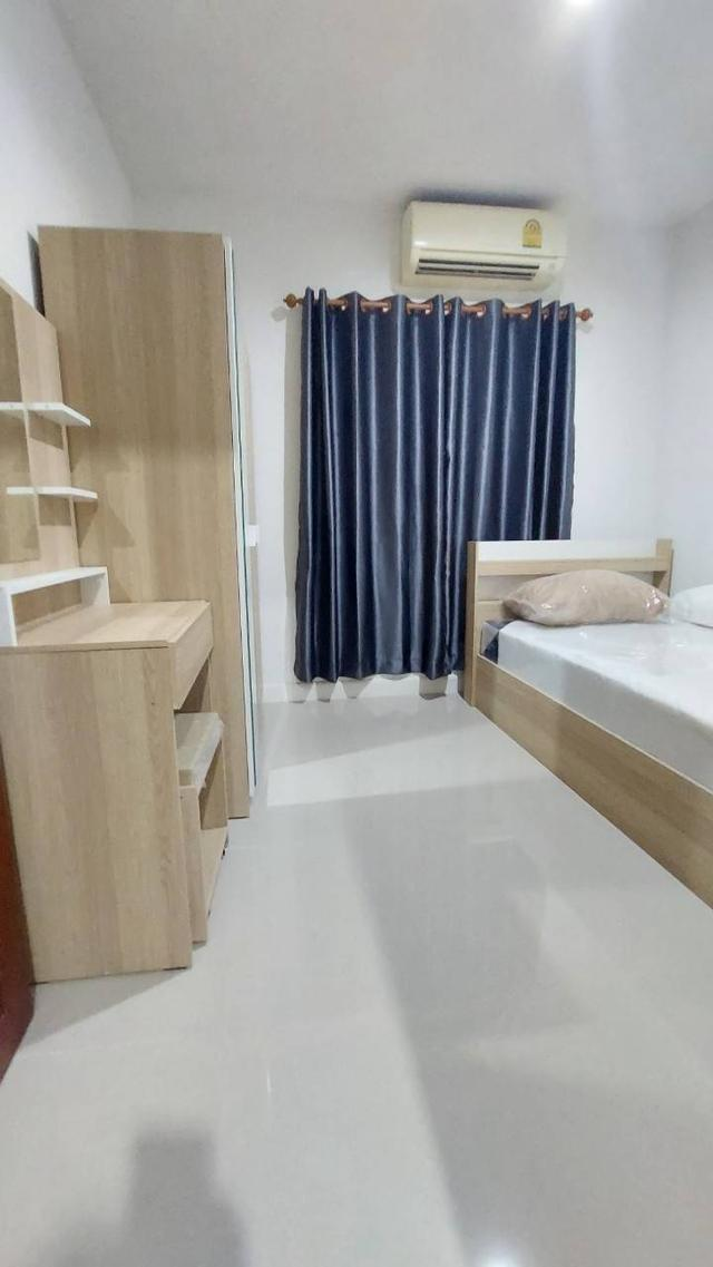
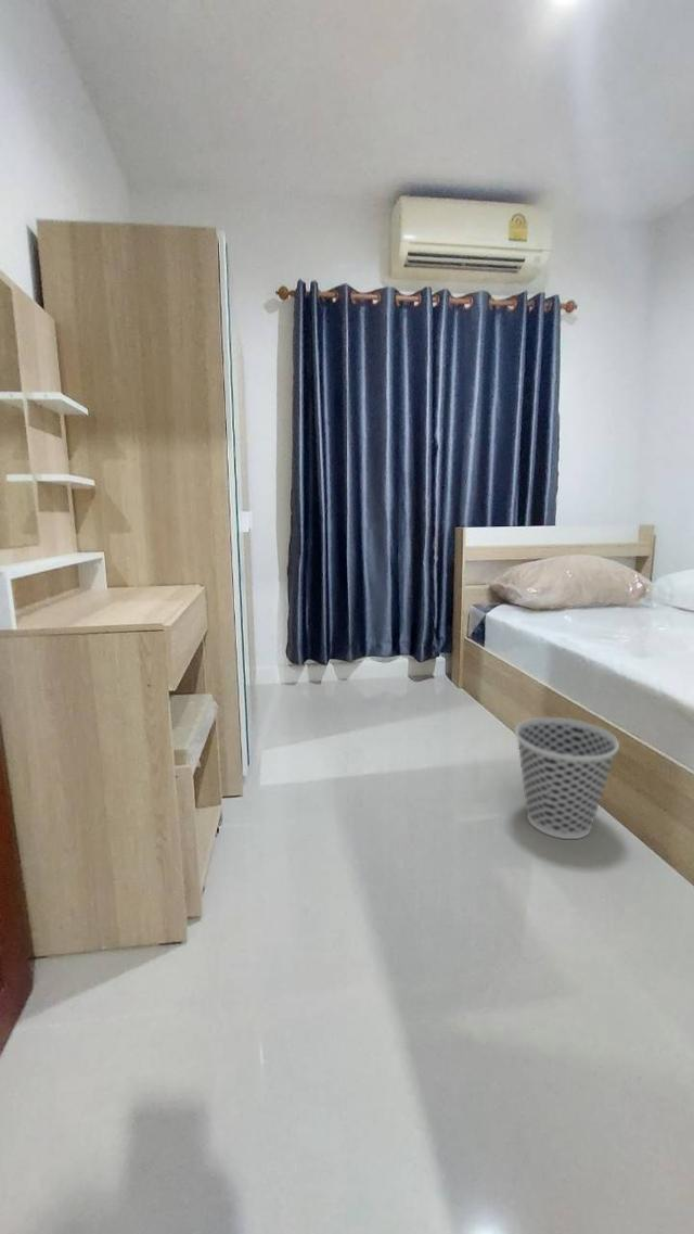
+ wastebasket [514,716,620,840]
